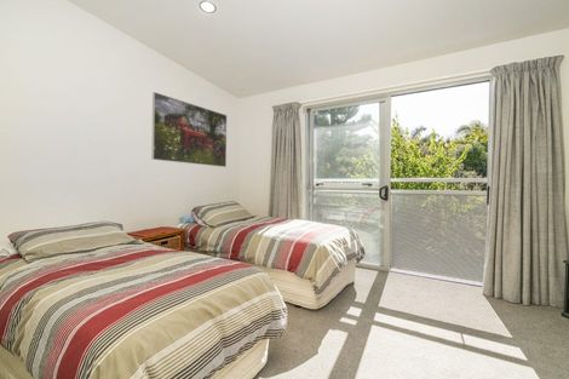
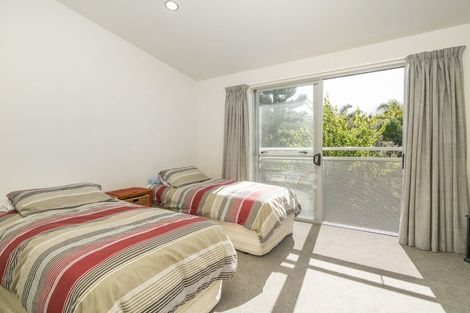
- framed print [150,91,228,168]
